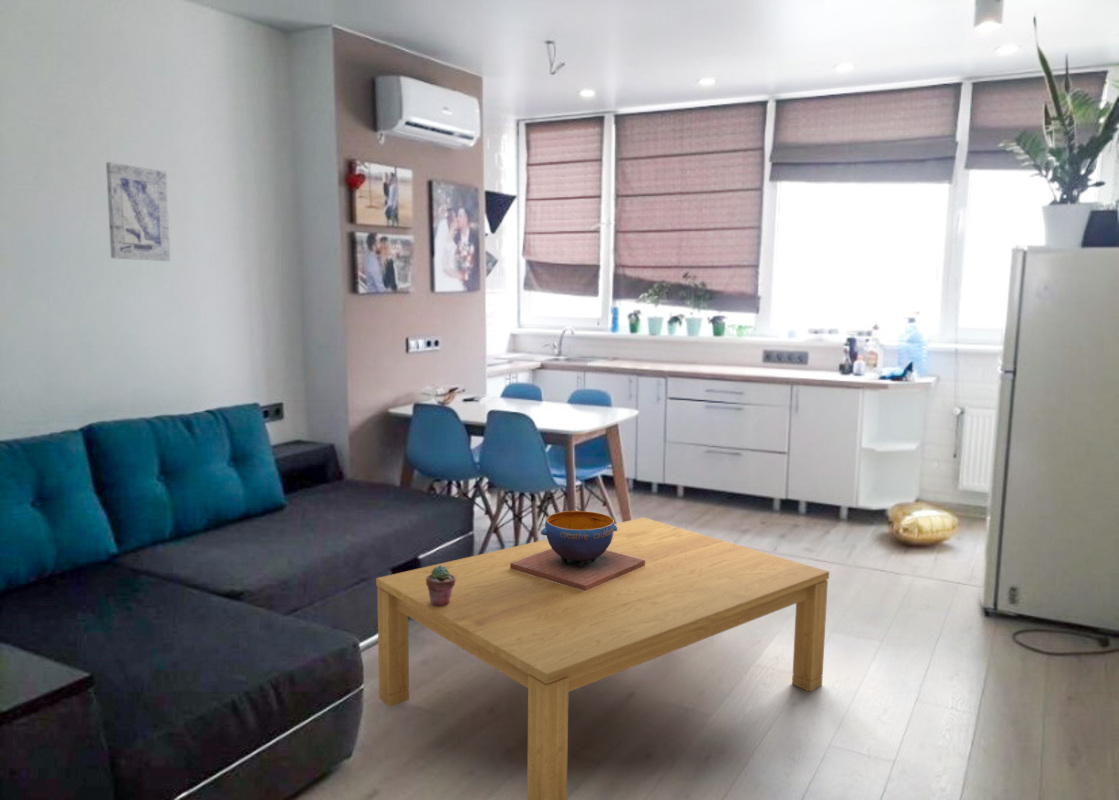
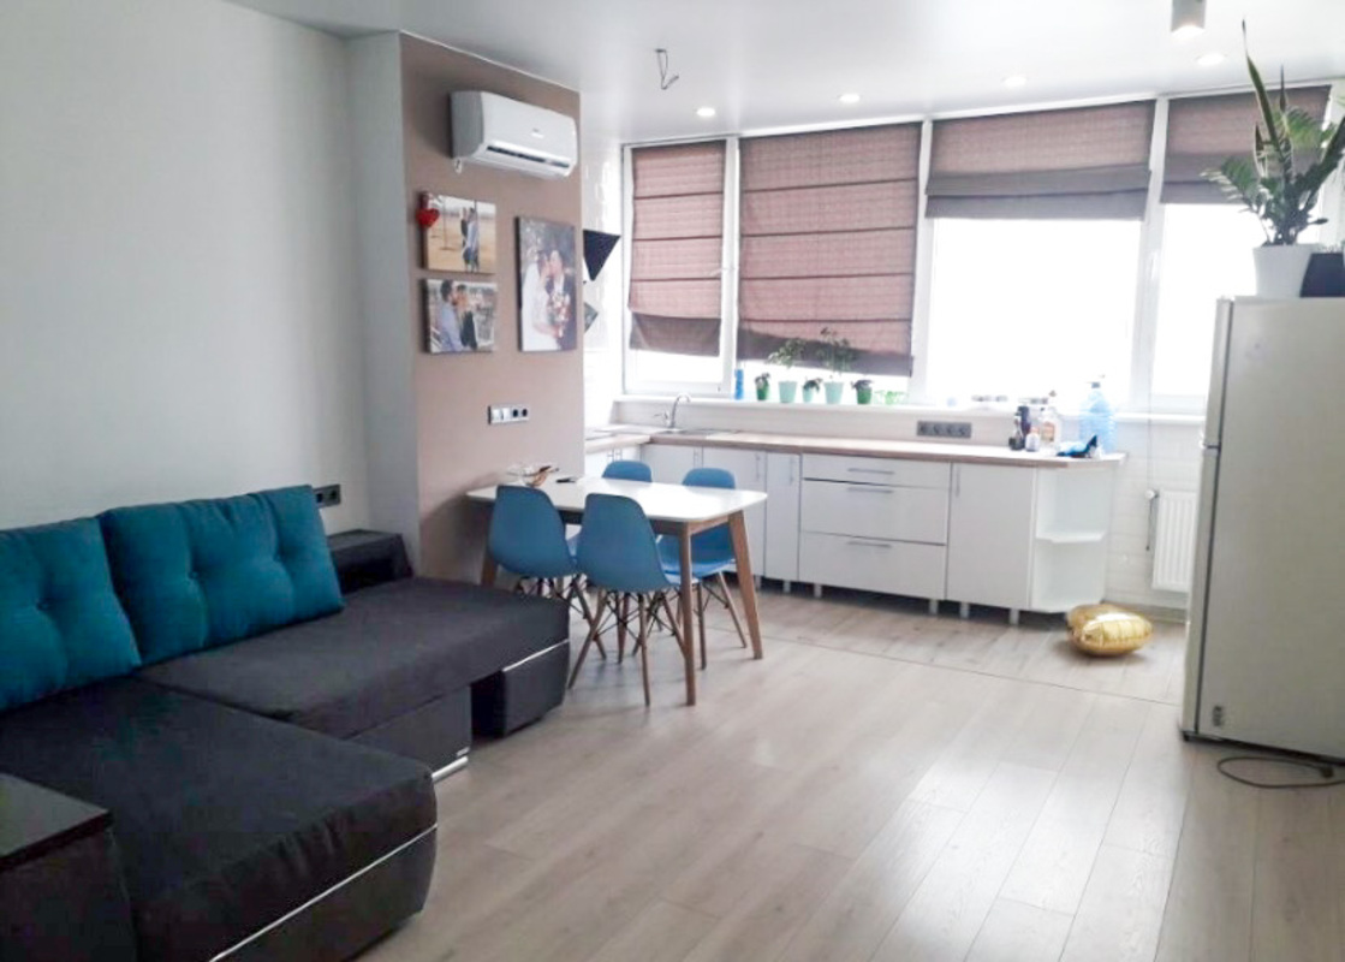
- coffee table [375,516,830,800]
- potted succulent [426,565,455,607]
- decorative bowl [510,510,645,591]
- wall art [105,161,171,262]
